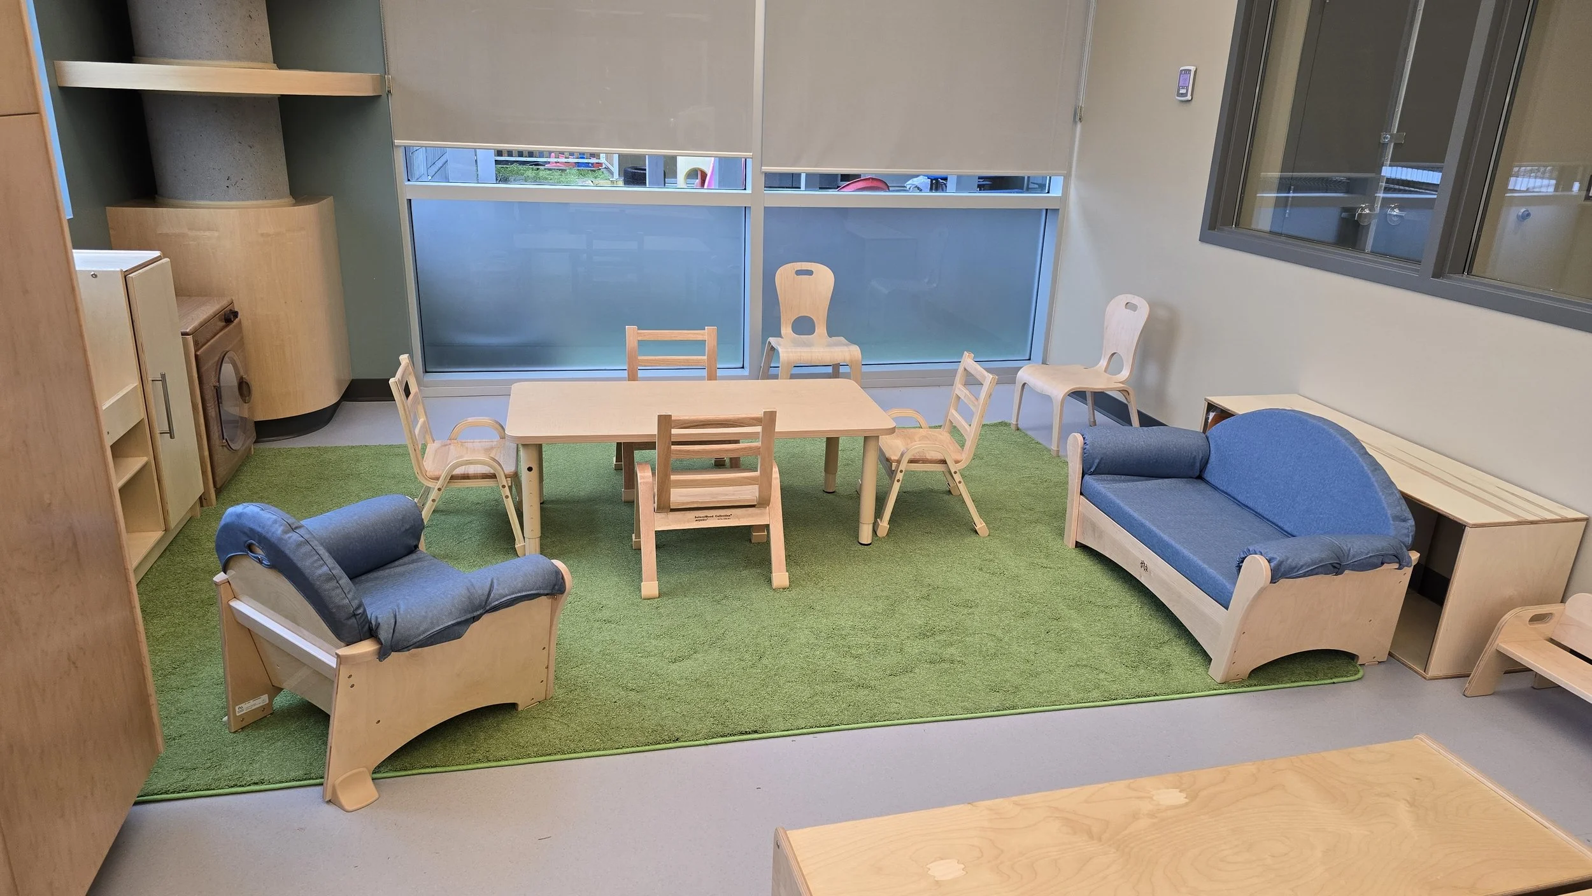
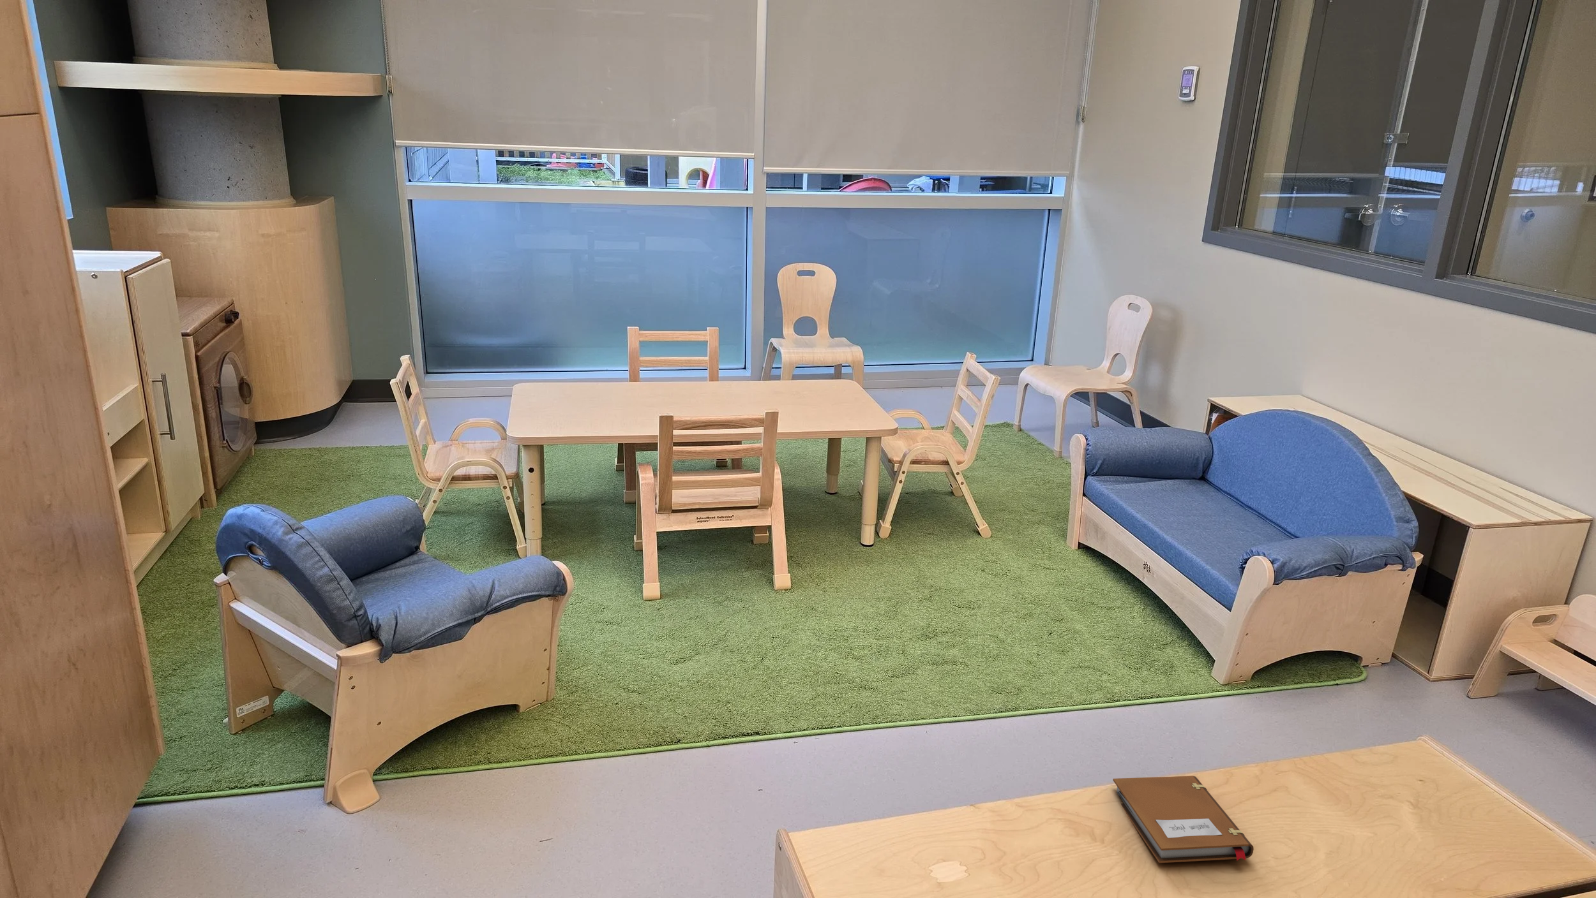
+ notebook [1113,775,1254,864]
